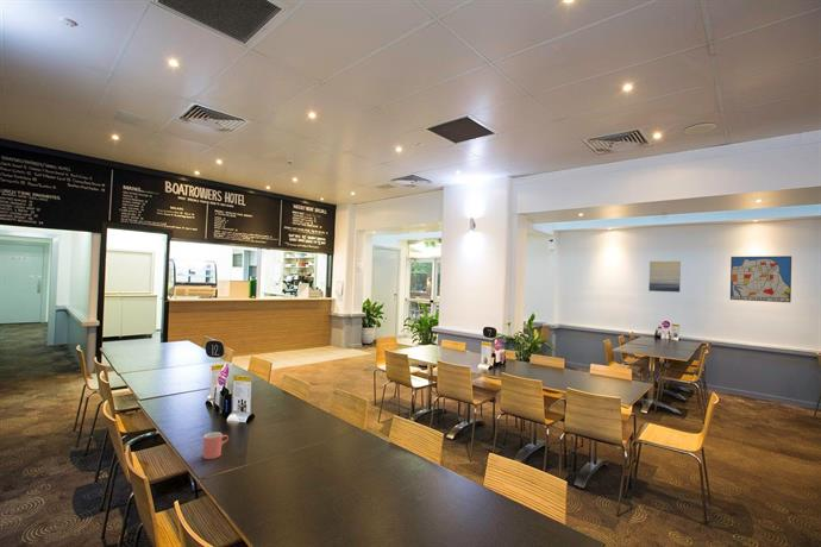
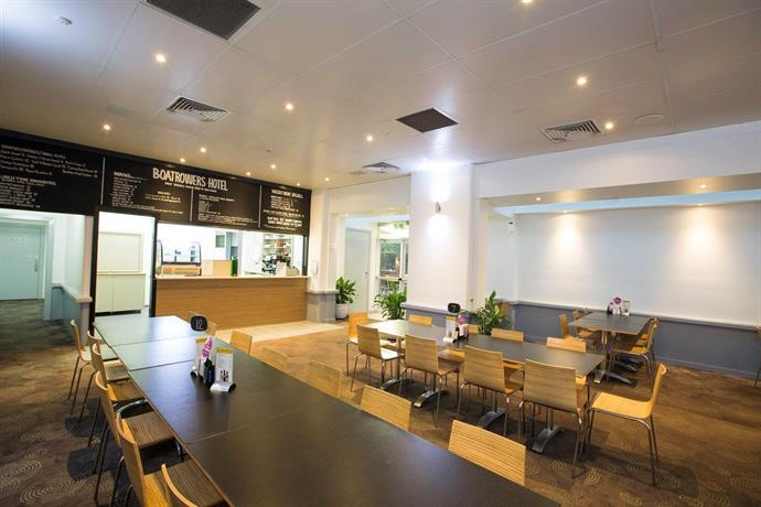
- cup [202,430,230,460]
- wall art [729,254,792,303]
- wall art [647,260,682,294]
